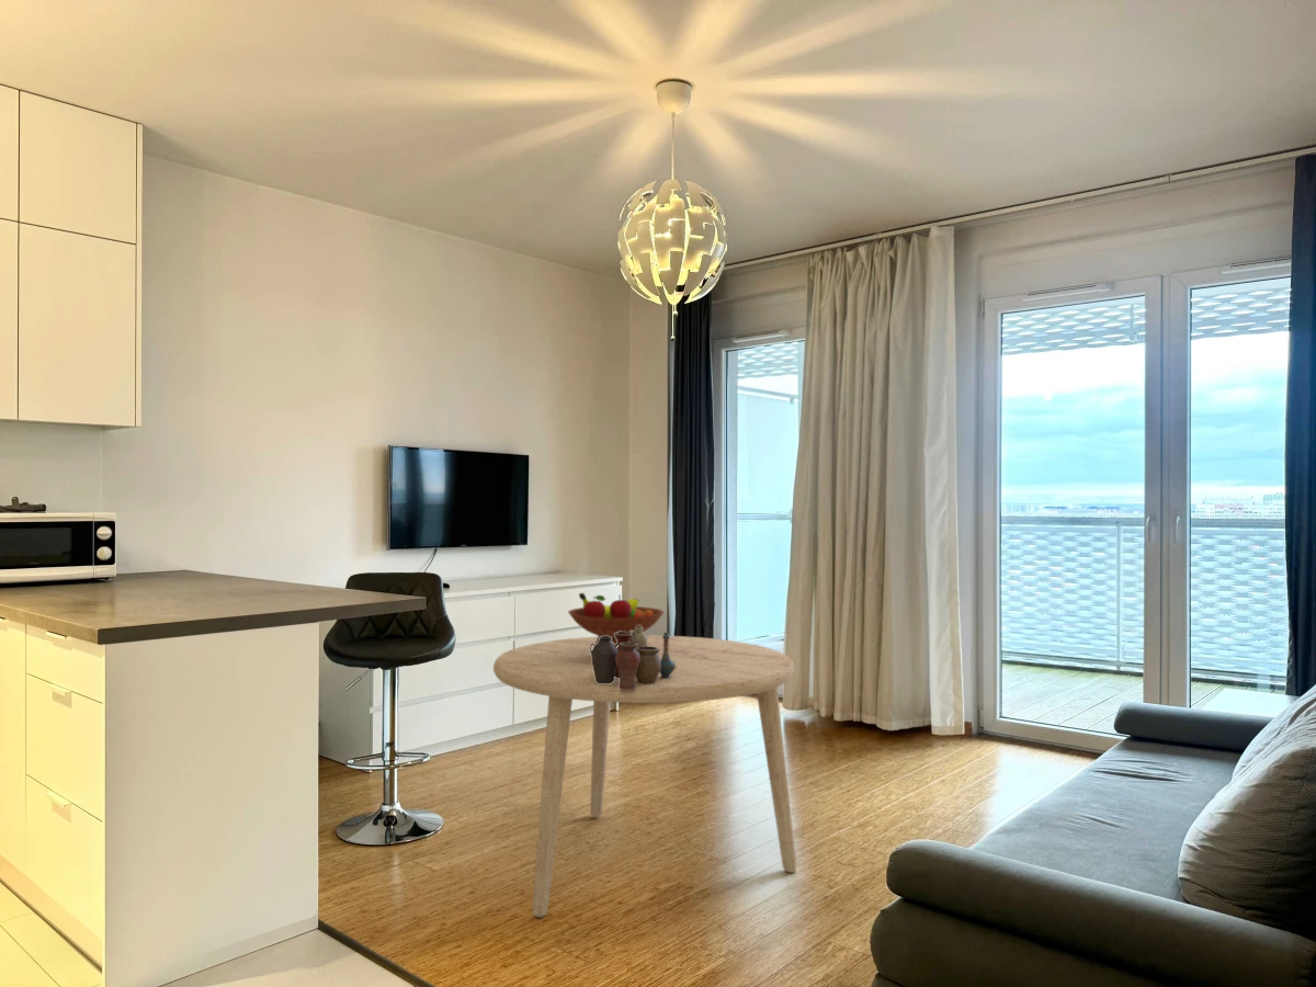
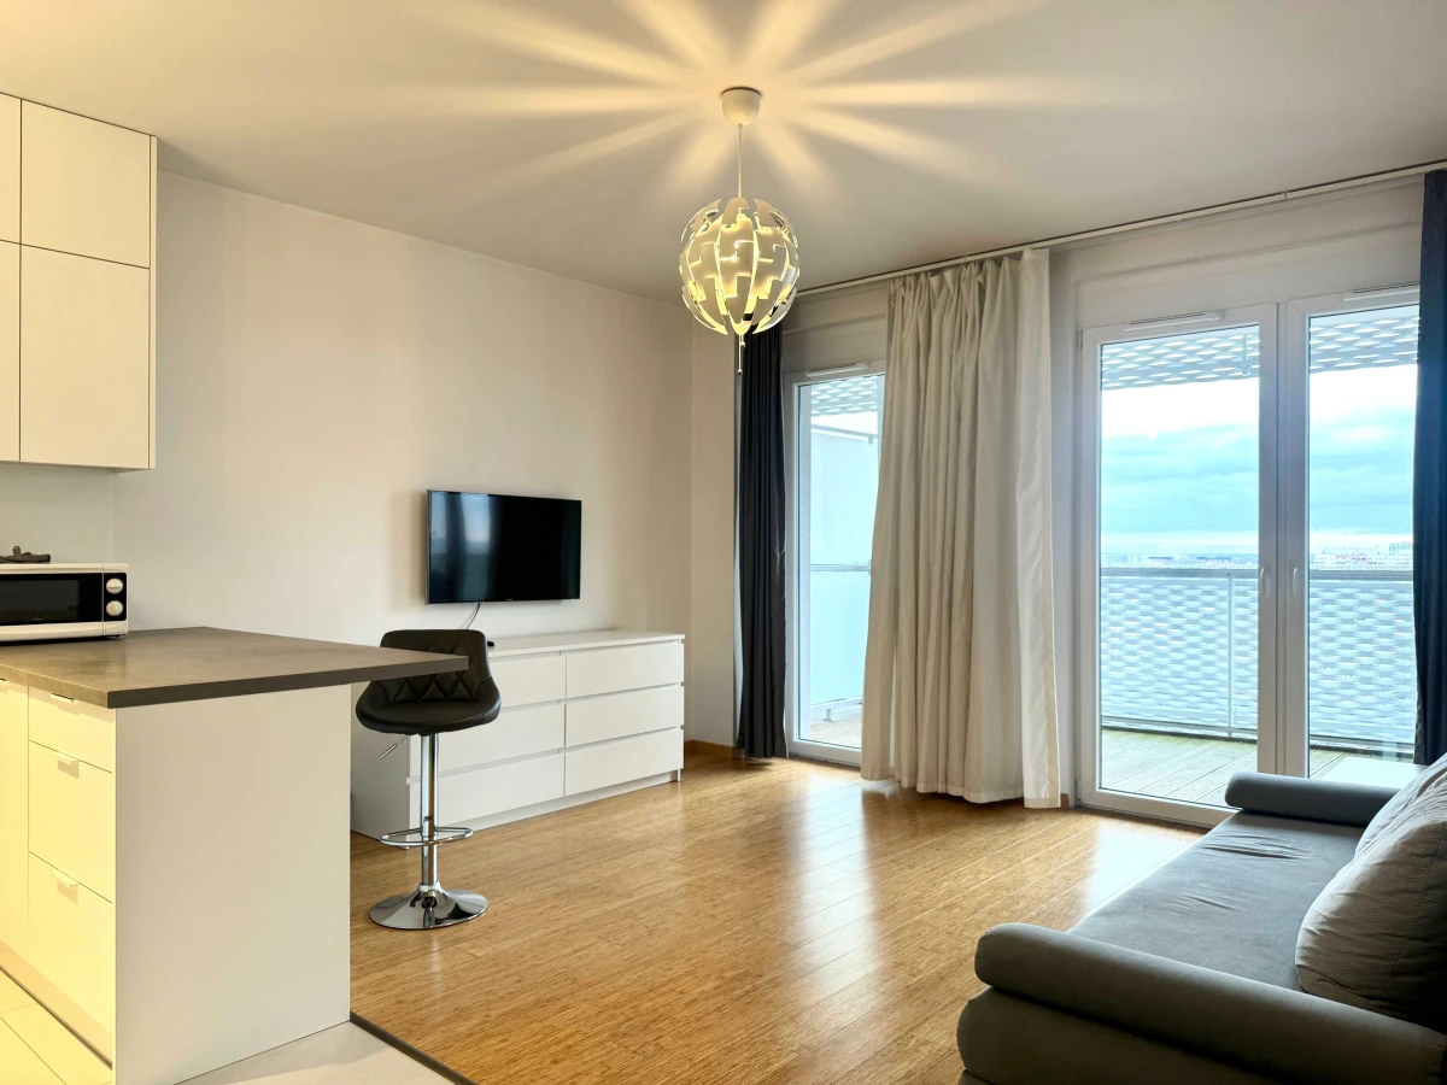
- fruit bowl [567,592,666,648]
- dining table [492,634,797,918]
- vase [590,625,676,690]
